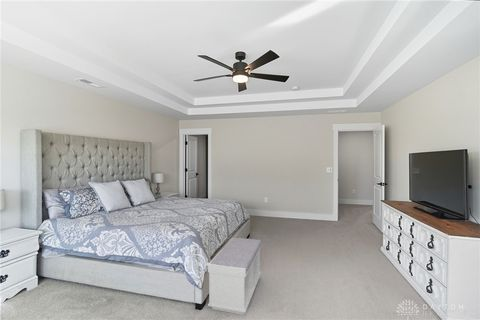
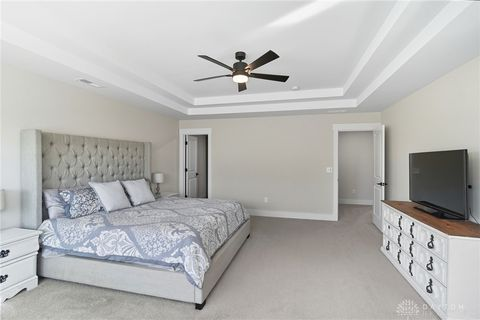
- bench [207,237,262,316]
